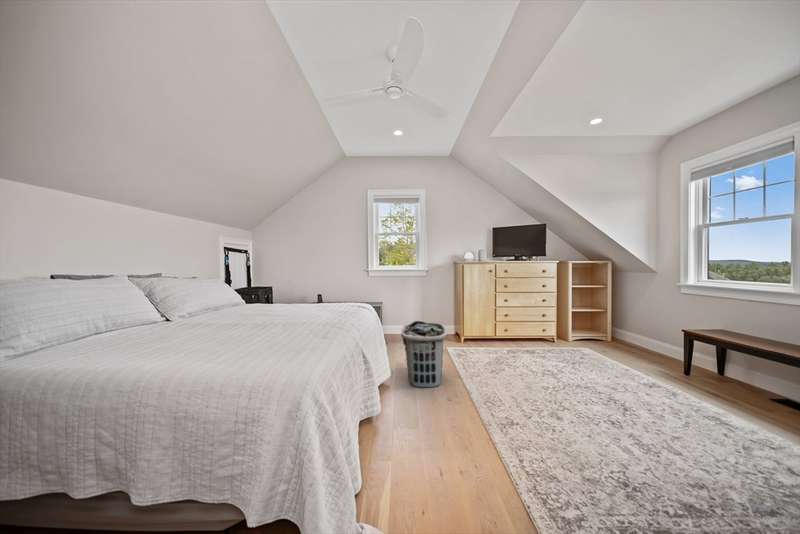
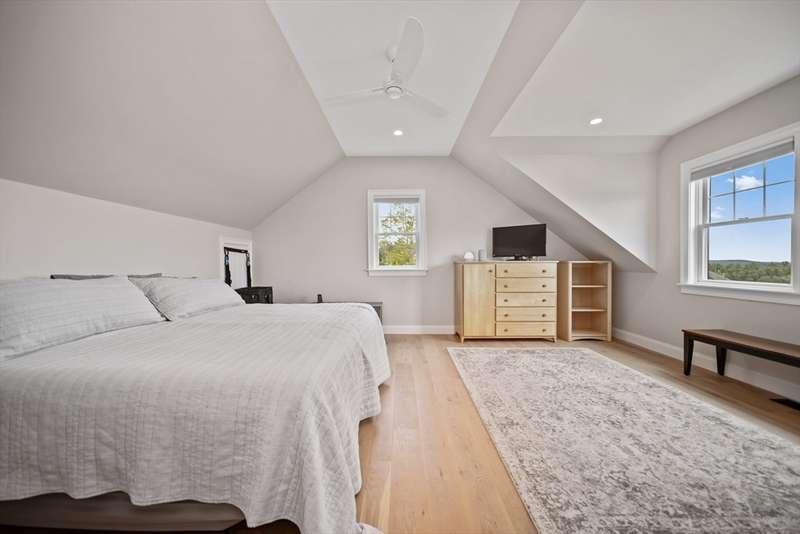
- clothes hamper [400,320,448,389]
